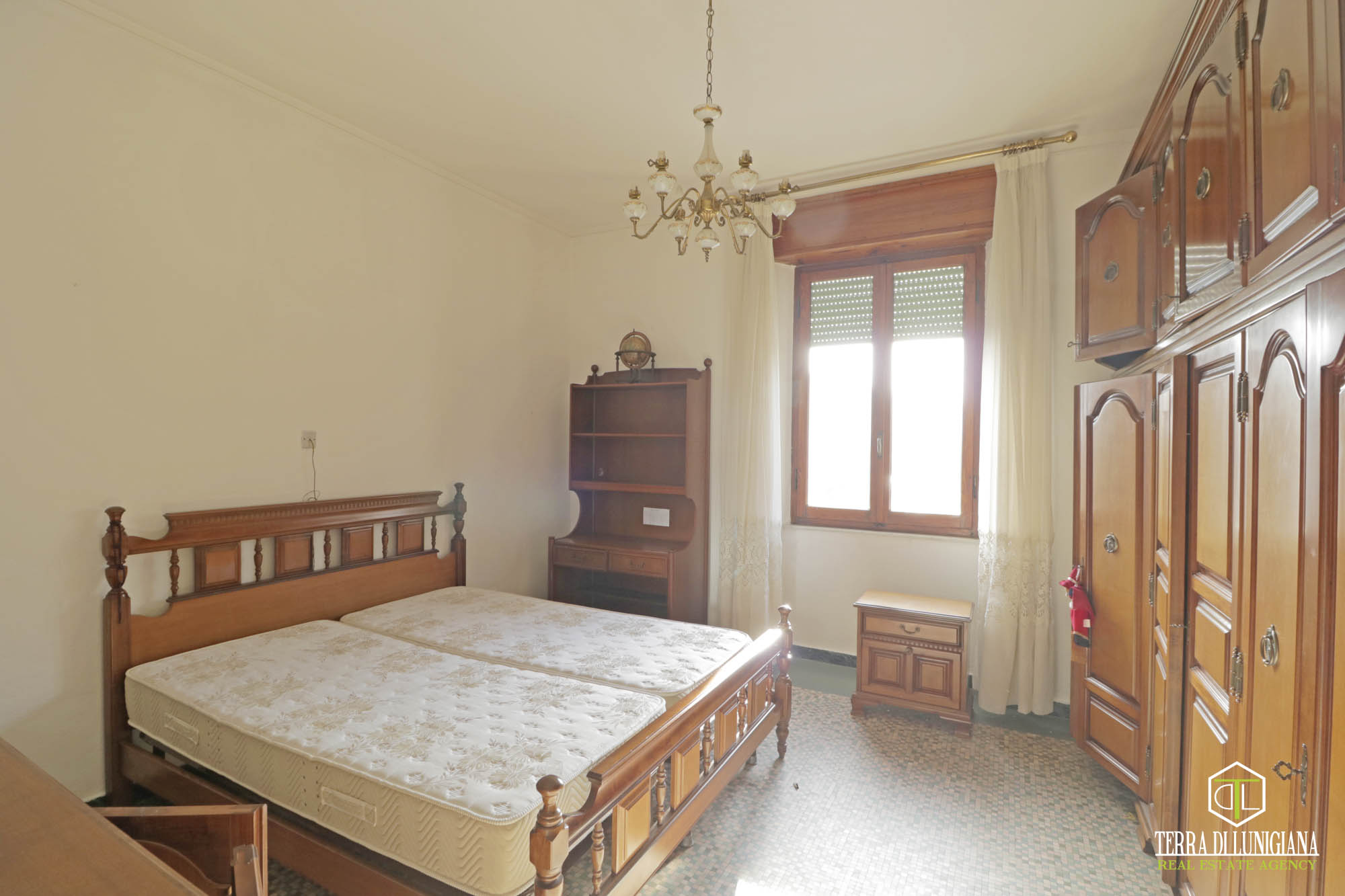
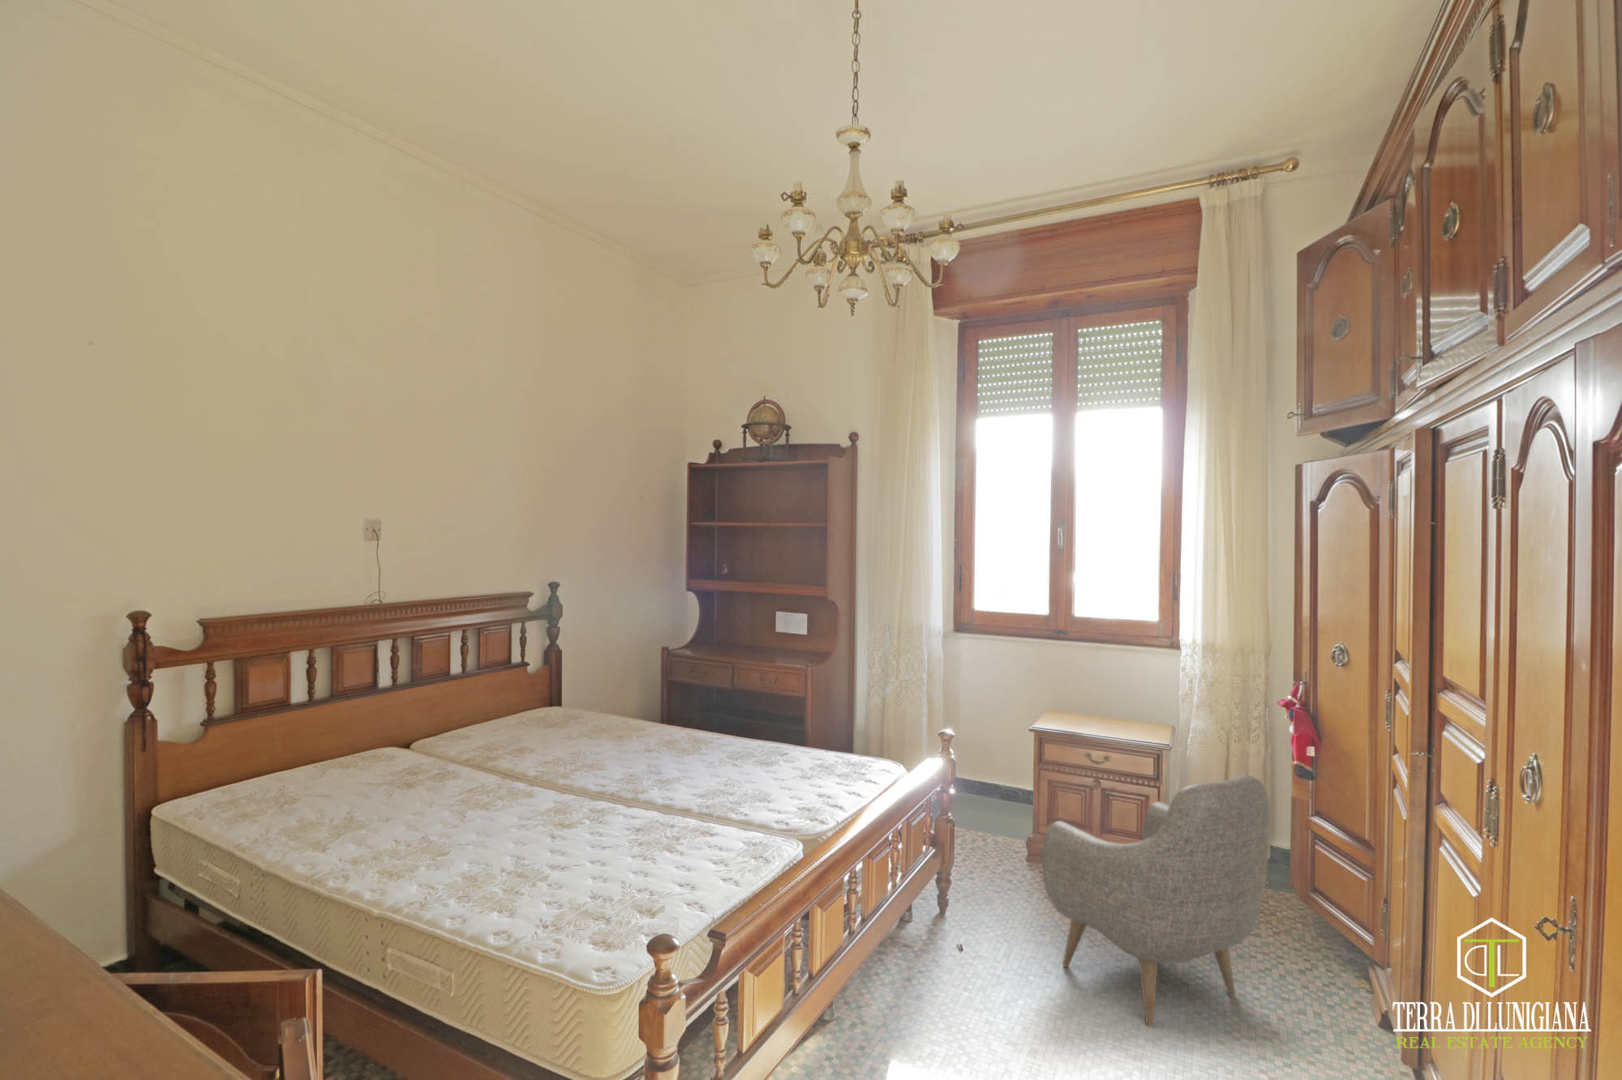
+ armchair [1041,775,1271,1029]
